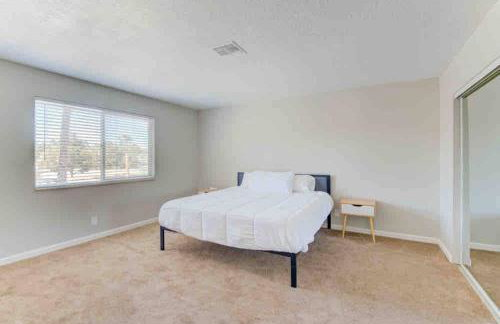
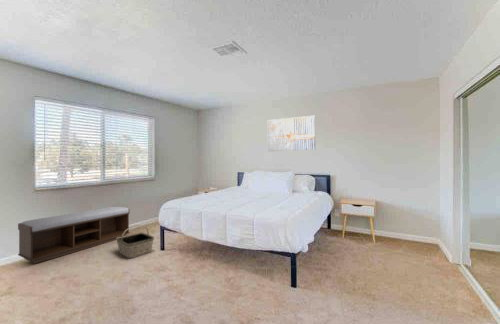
+ wall art [267,115,316,152]
+ bench [17,206,130,265]
+ basket [115,224,155,259]
